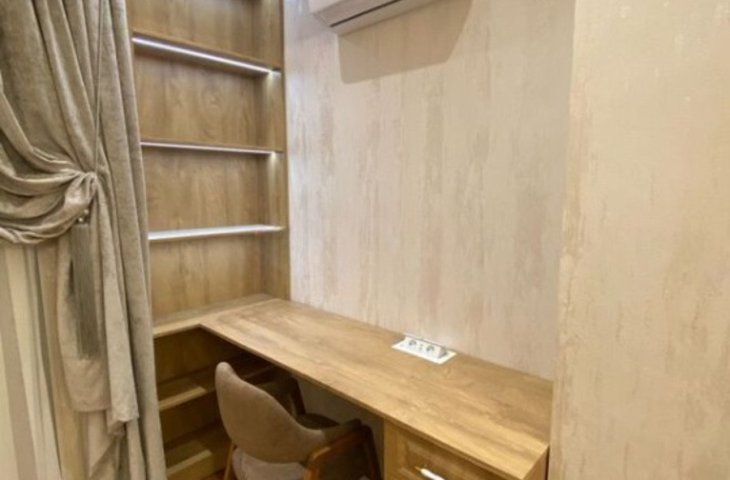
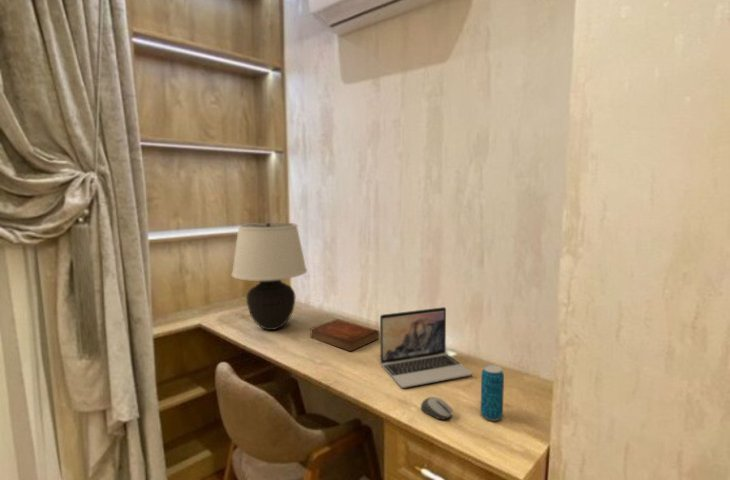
+ computer mouse [420,396,454,420]
+ bible [309,318,380,352]
+ table lamp [231,222,308,331]
+ laptop [379,306,474,389]
+ beverage can [480,364,505,422]
